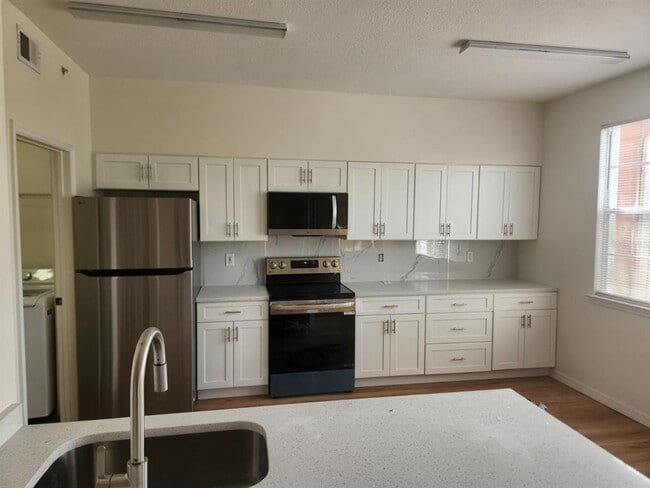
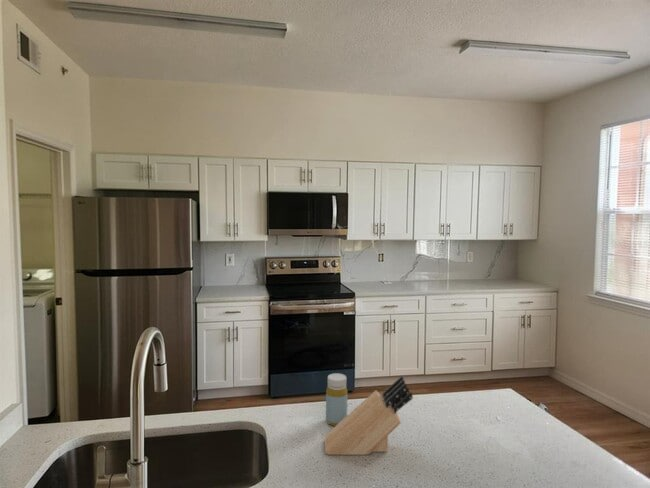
+ knife block [324,375,414,456]
+ bottle [325,372,349,427]
